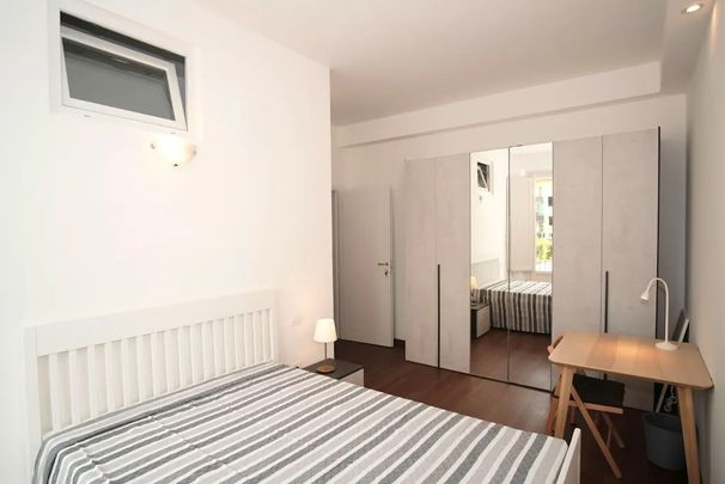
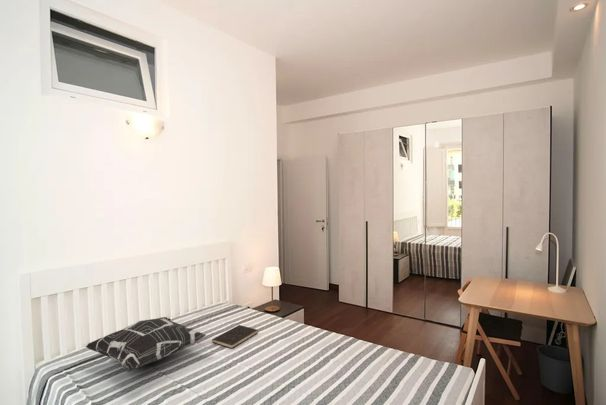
+ decorative pillow [84,316,207,373]
+ hardcover book [211,324,258,350]
